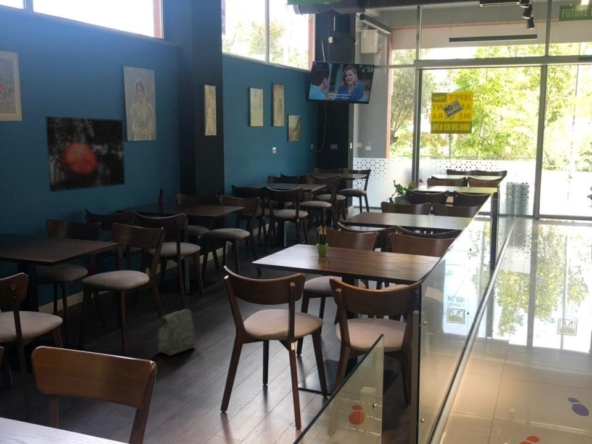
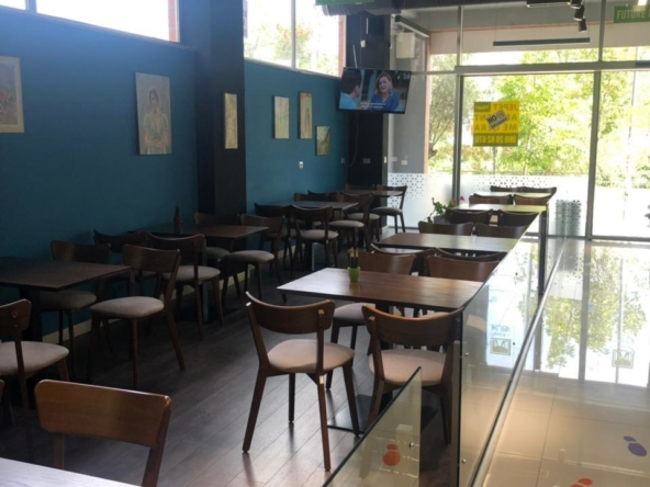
- bag [156,308,196,357]
- wall art [45,115,126,193]
